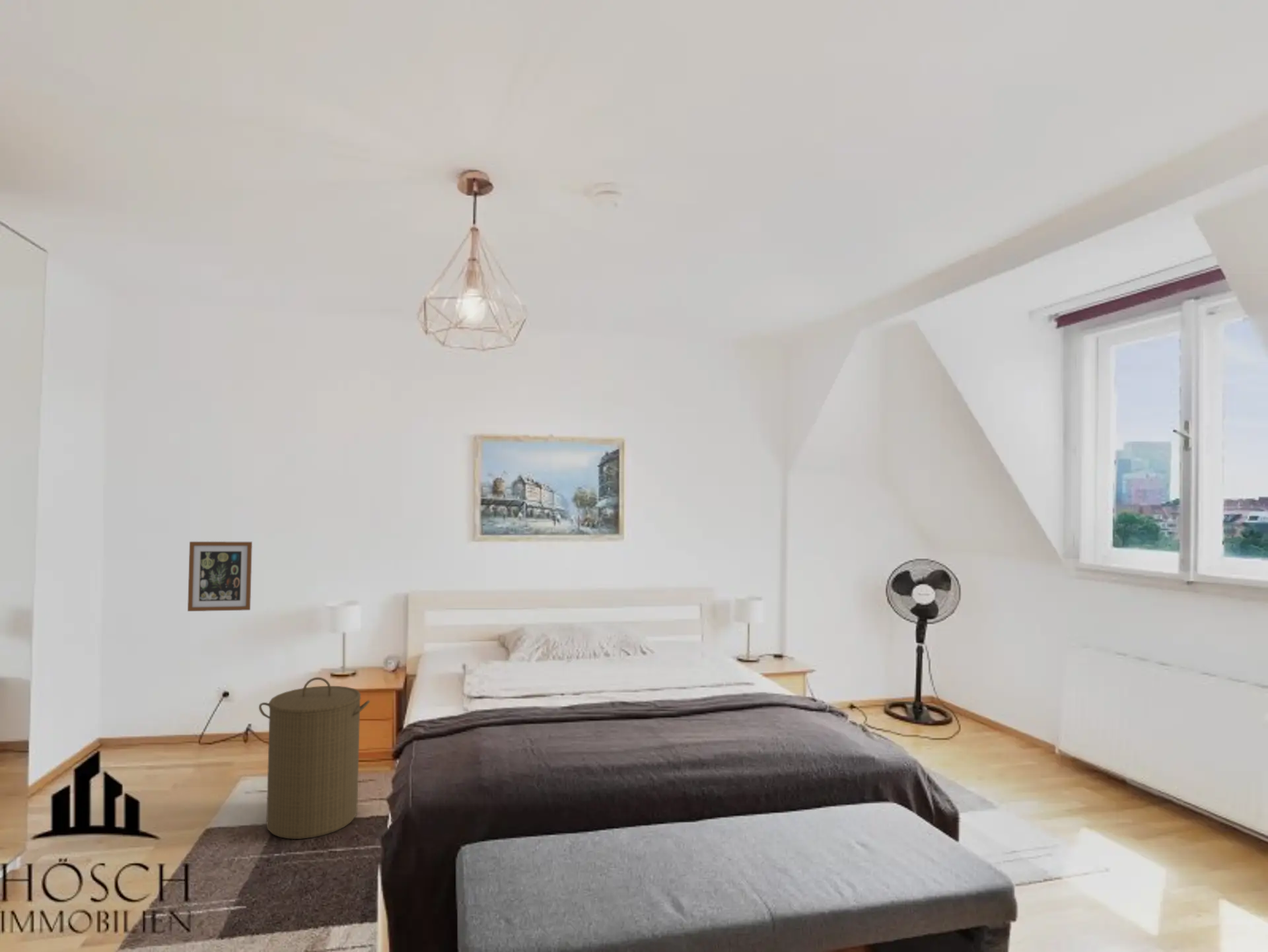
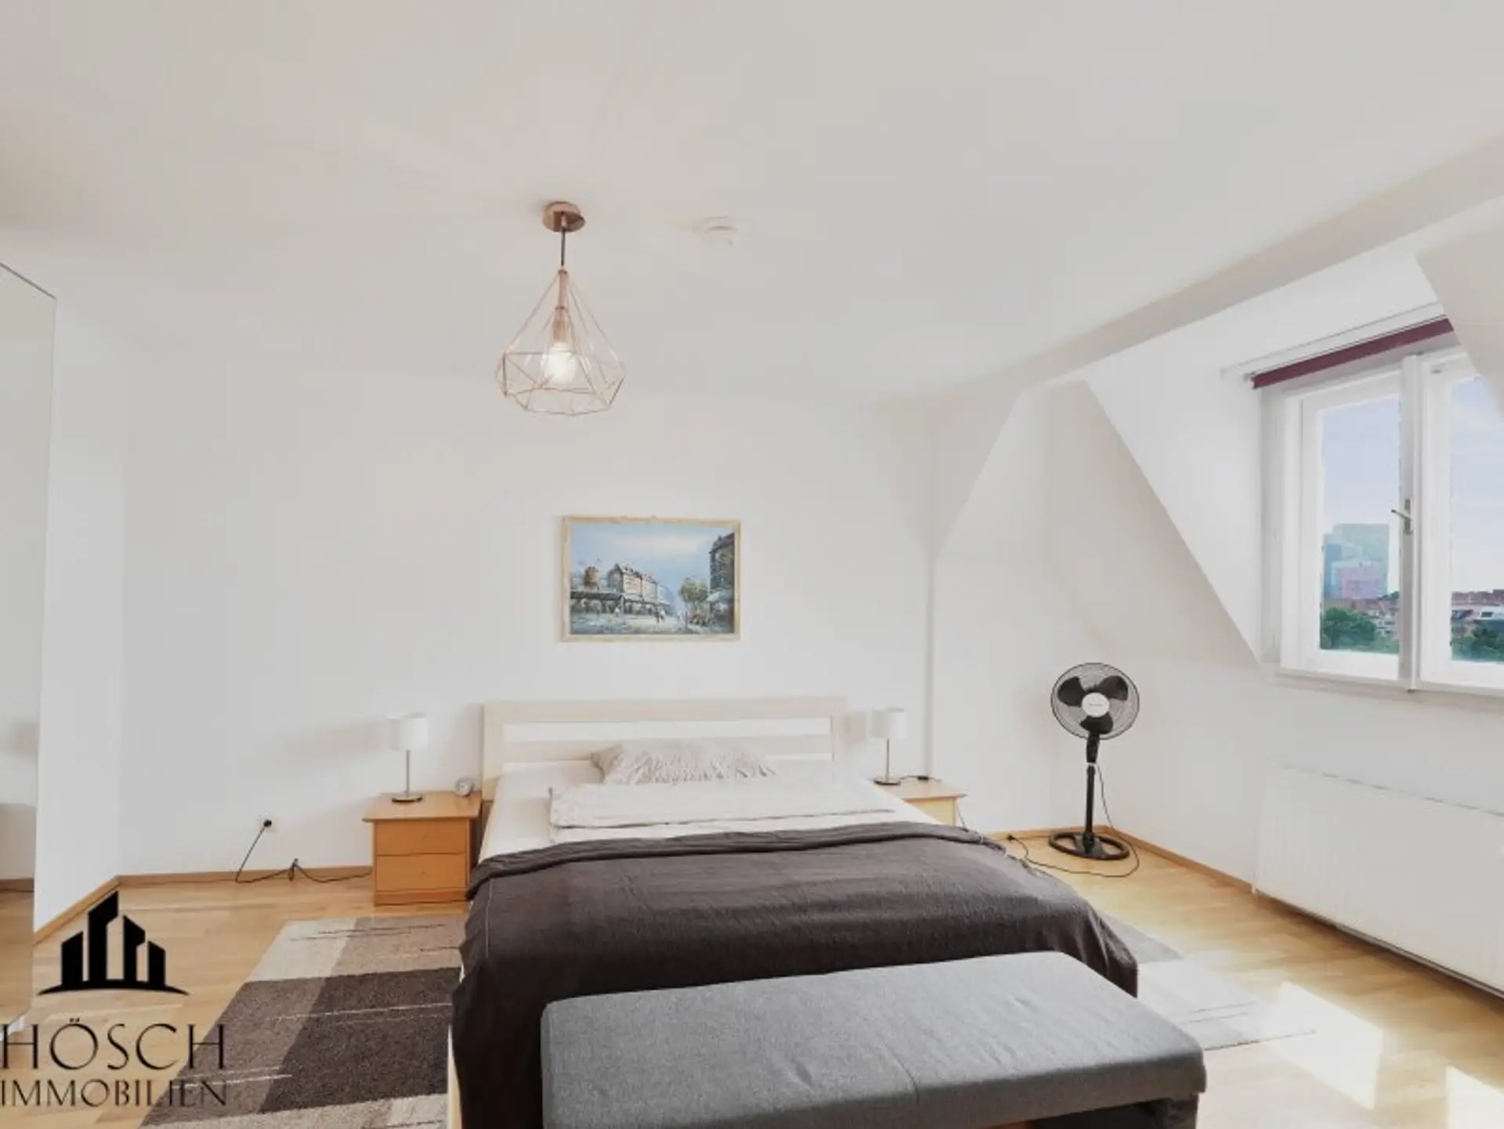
- wall art [187,541,253,612]
- laundry hamper [258,677,370,840]
